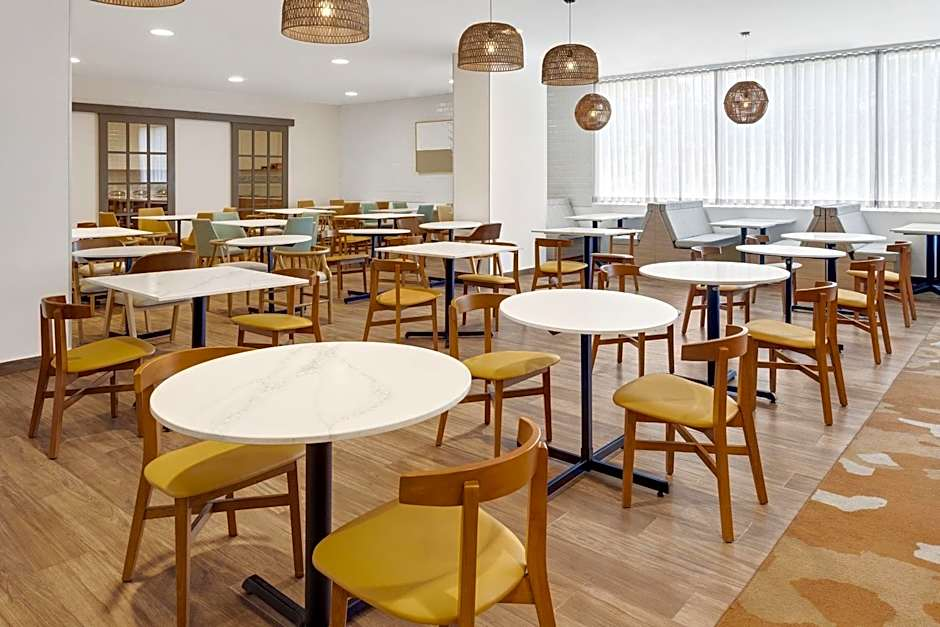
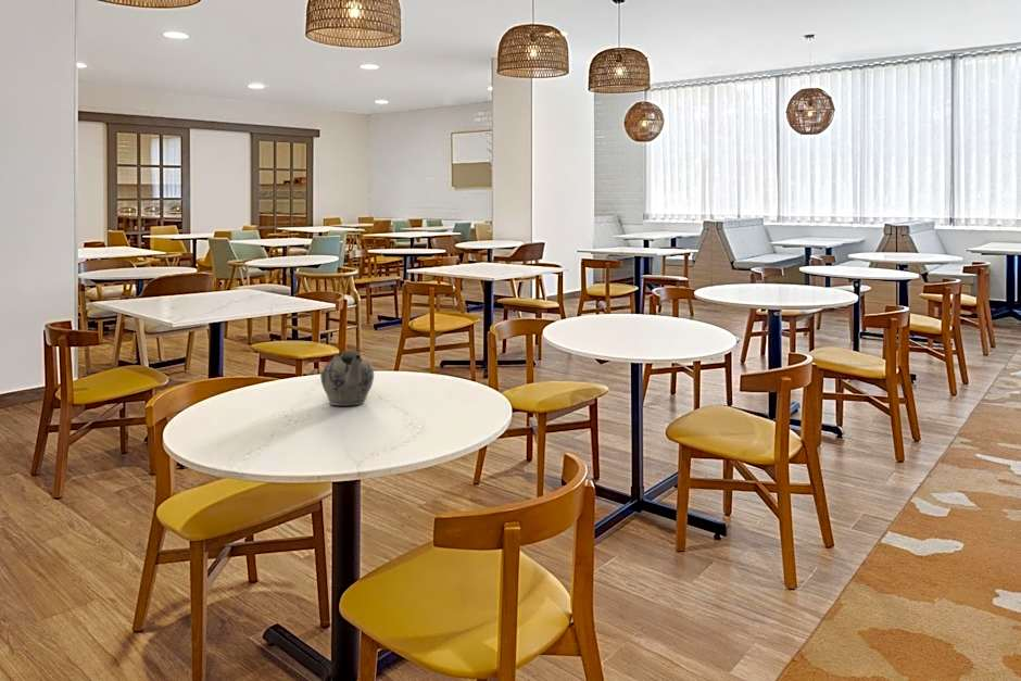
+ teapot [319,350,375,406]
